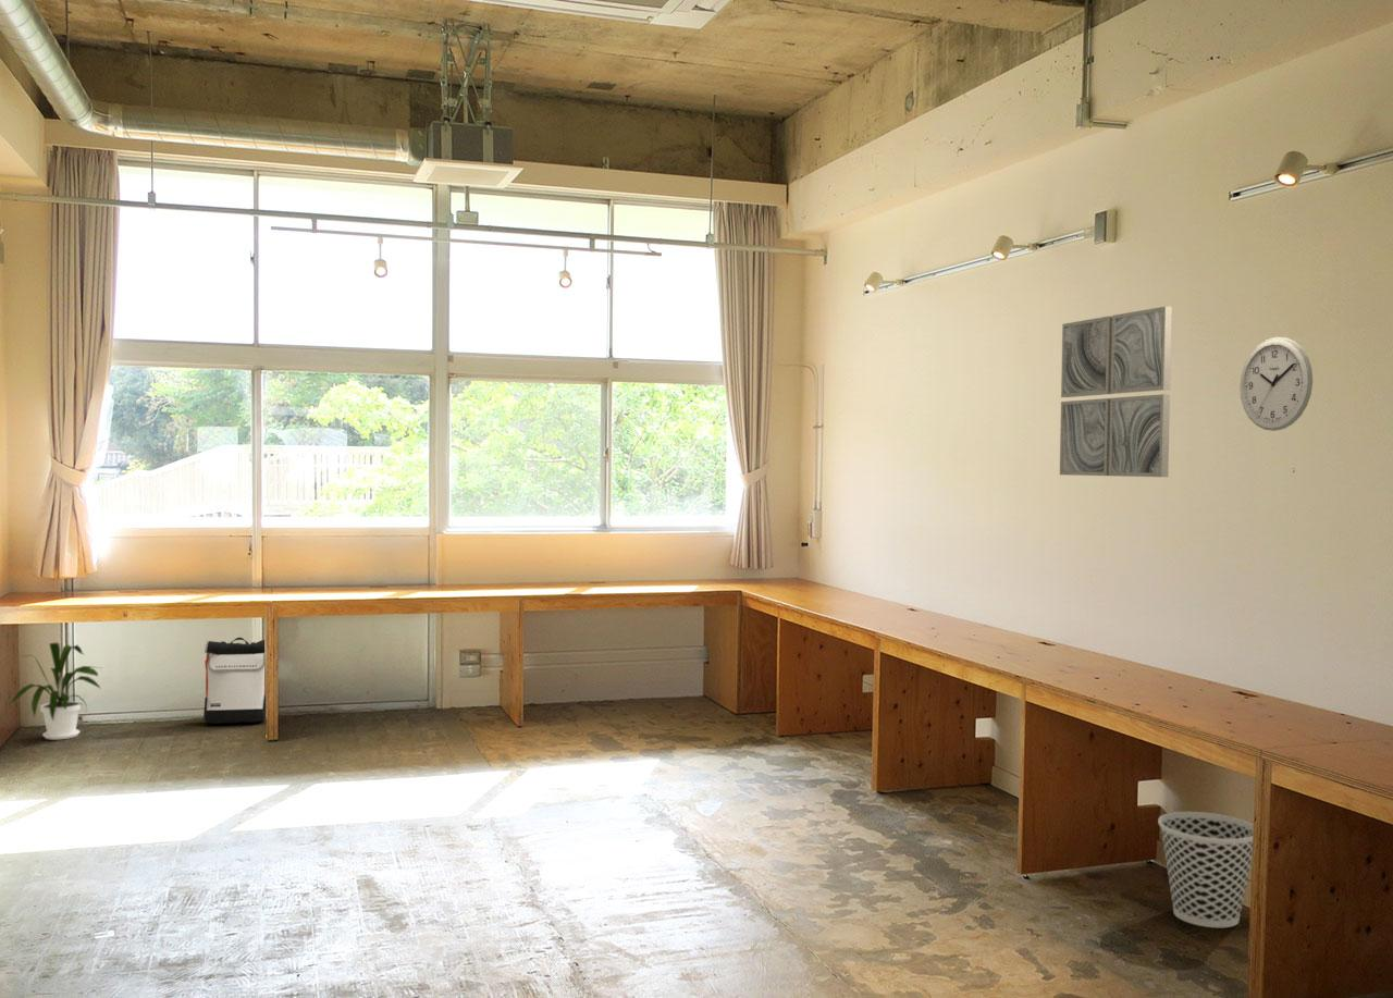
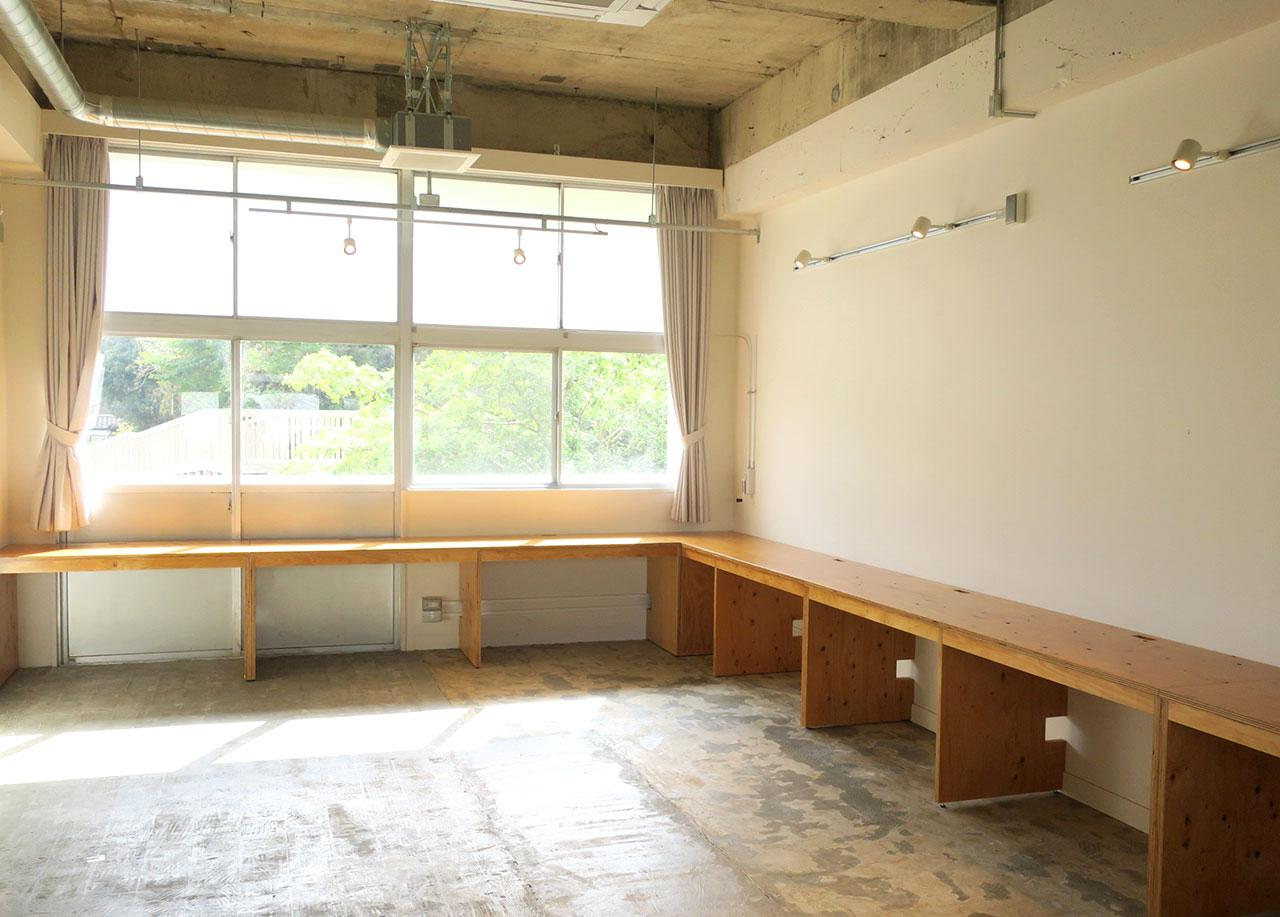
- wastebasket [1157,811,1254,928]
- wall clock [1238,336,1314,432]
- backpack [202,637,267,725]
- wall art [1059,306,1173,478]
- house plant [10,641,101,741]
